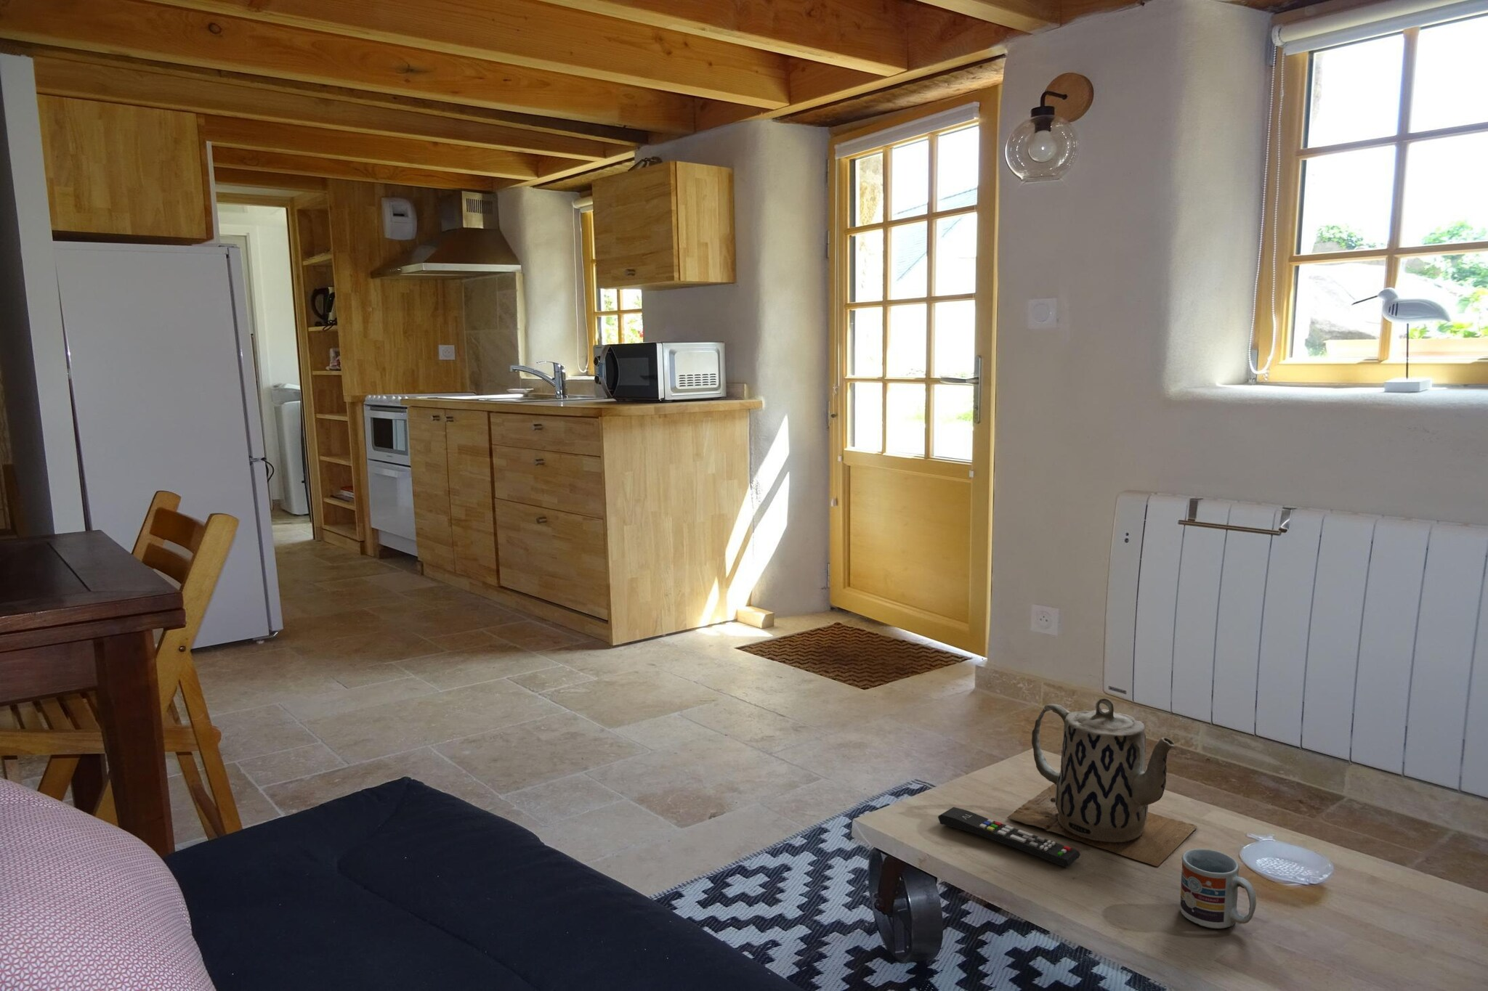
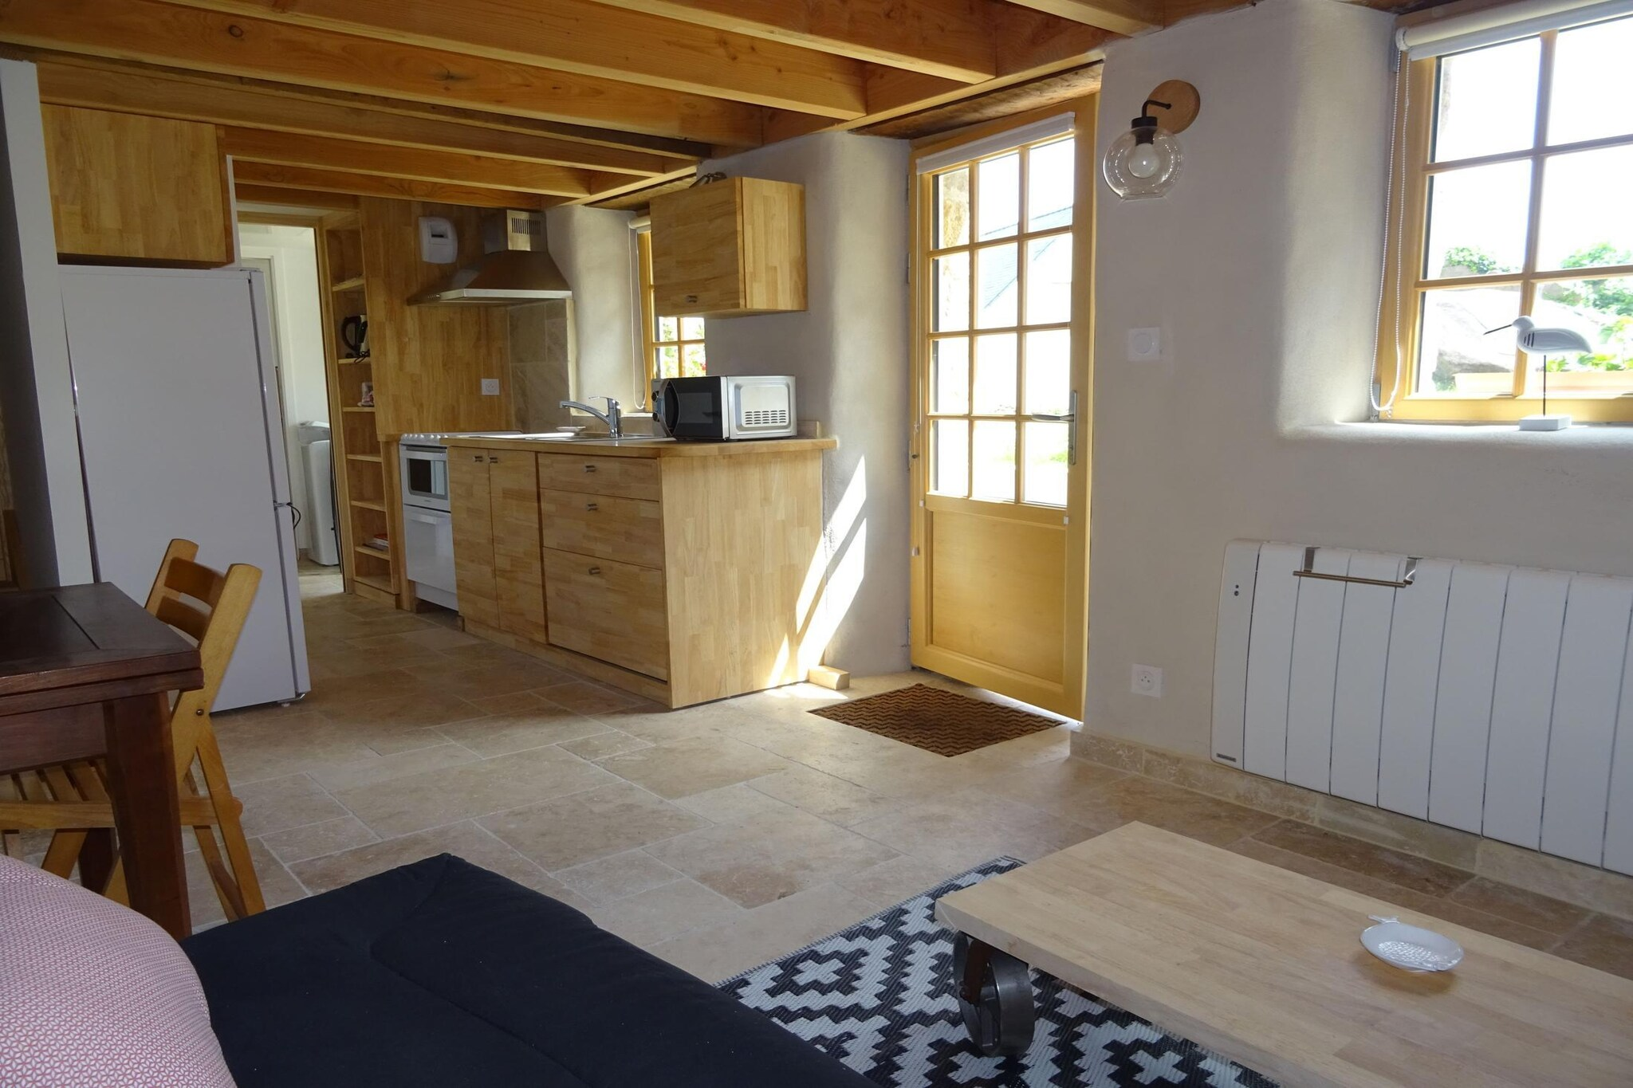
- cup [1179,848,1257,929]
- remote control [937,806,1081,868]
- teapot [1007,698,1198,867]
